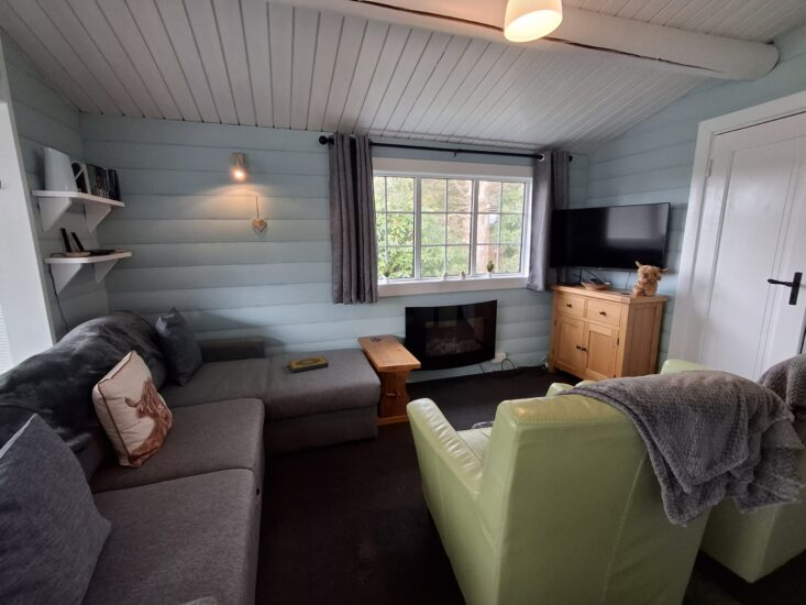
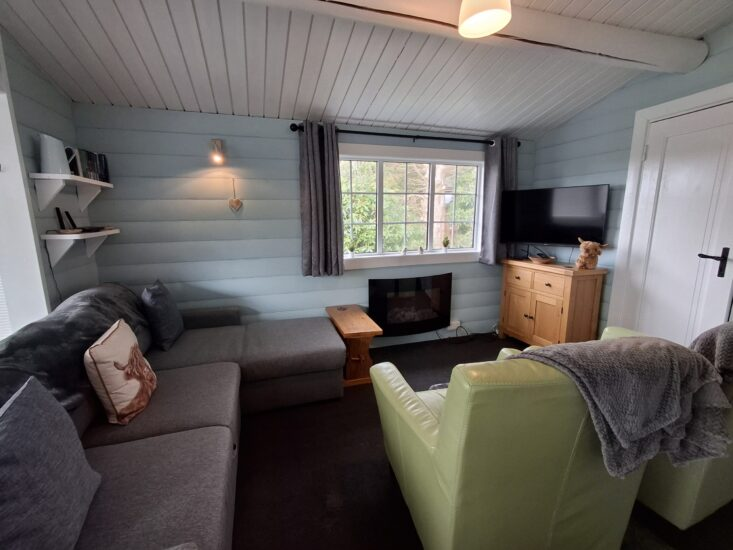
- hardback book [287,354,330,374]
